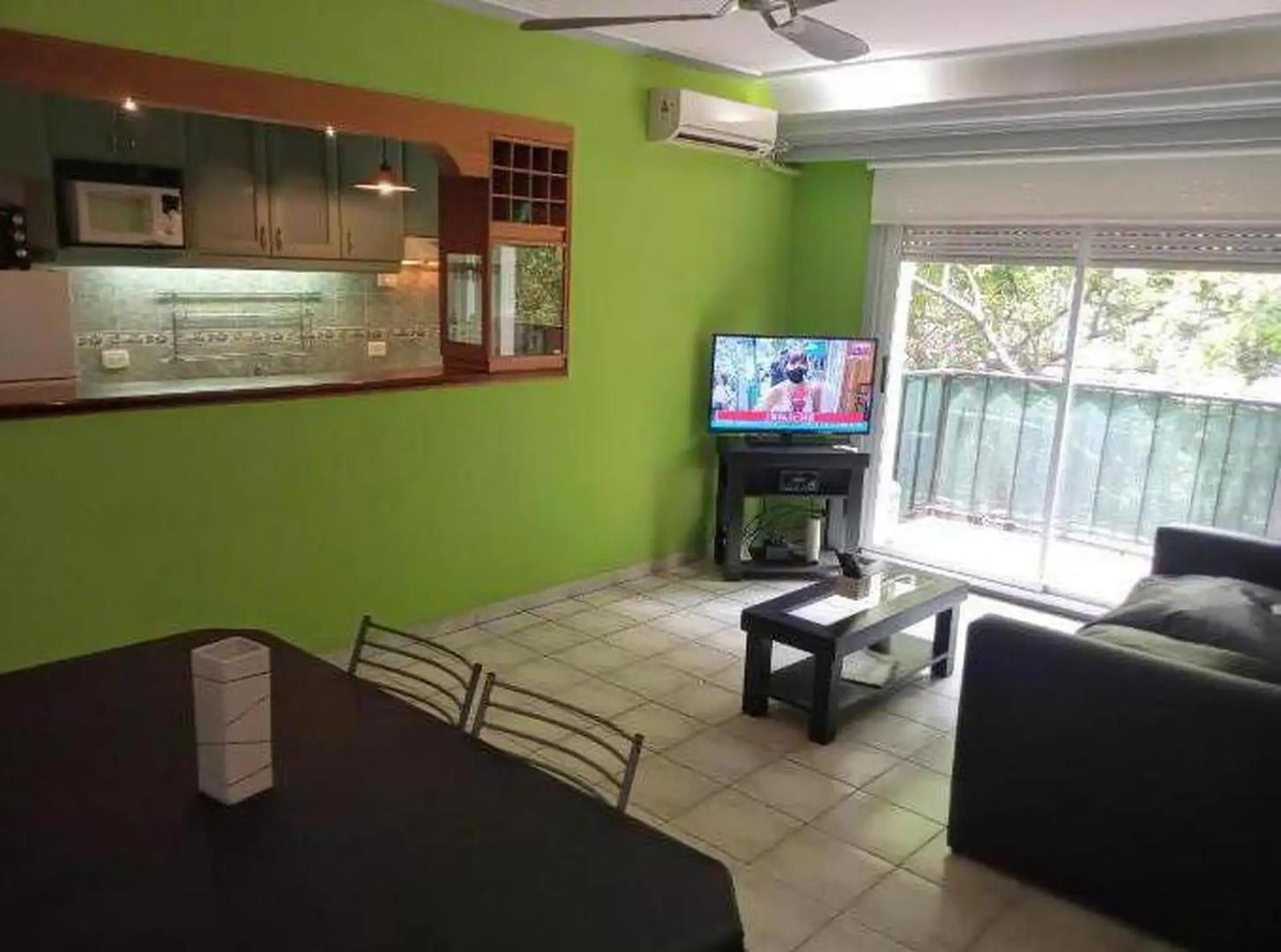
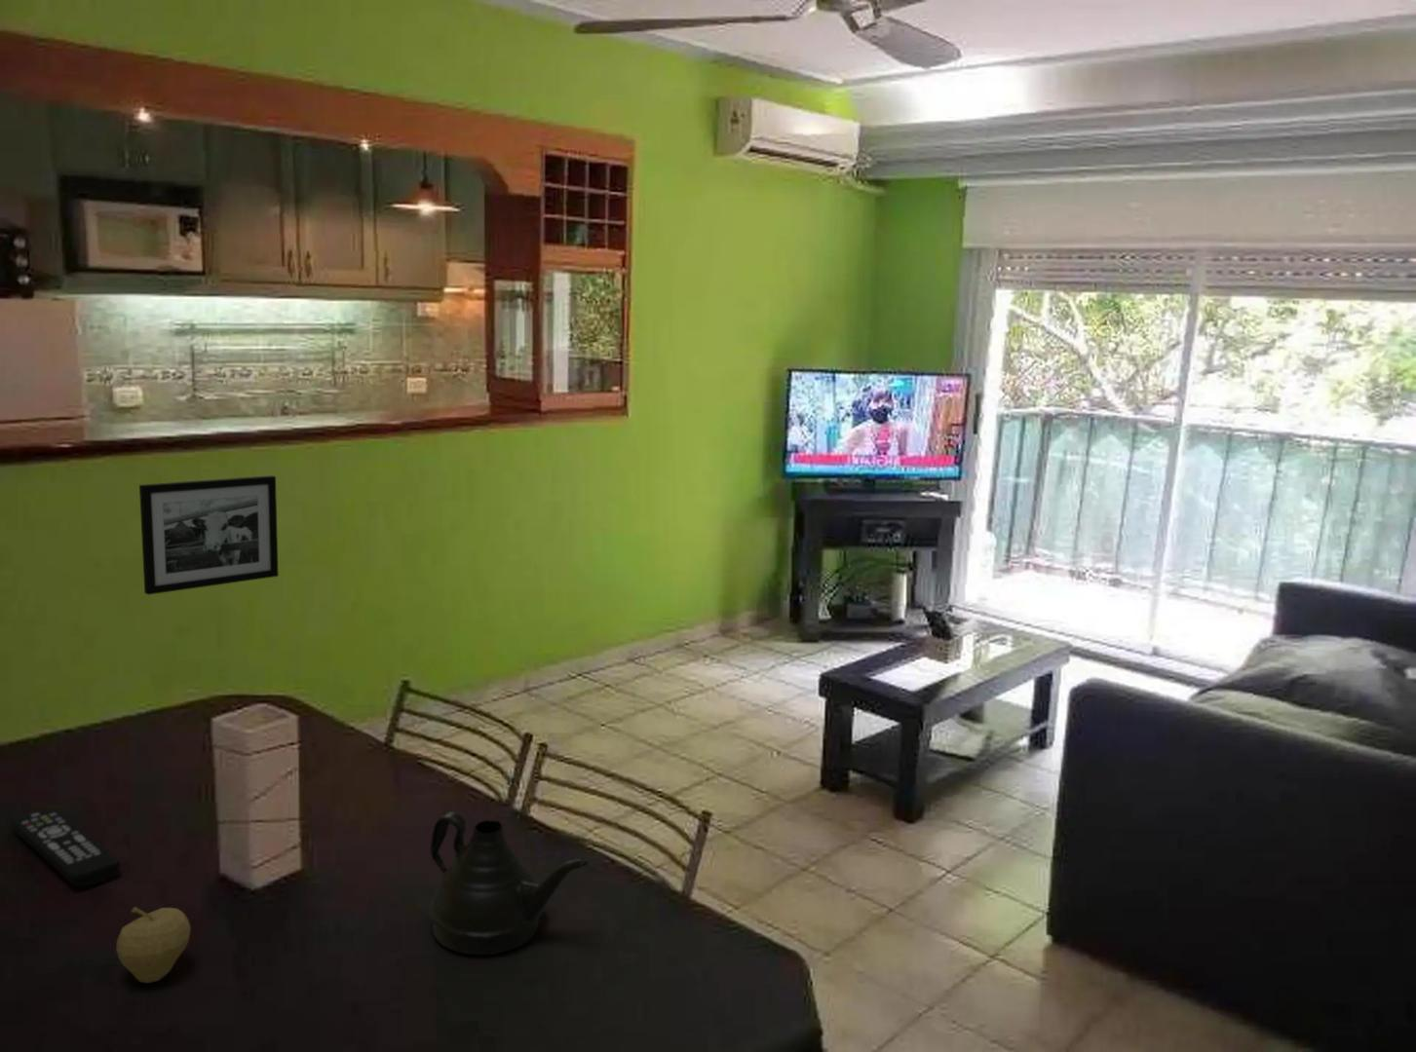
+ fruit [115,906,192,983]
+ picture frame [138,474,280,596]
+ teapot [428,811,589,956]
+ remote control [9,807,120,887]
